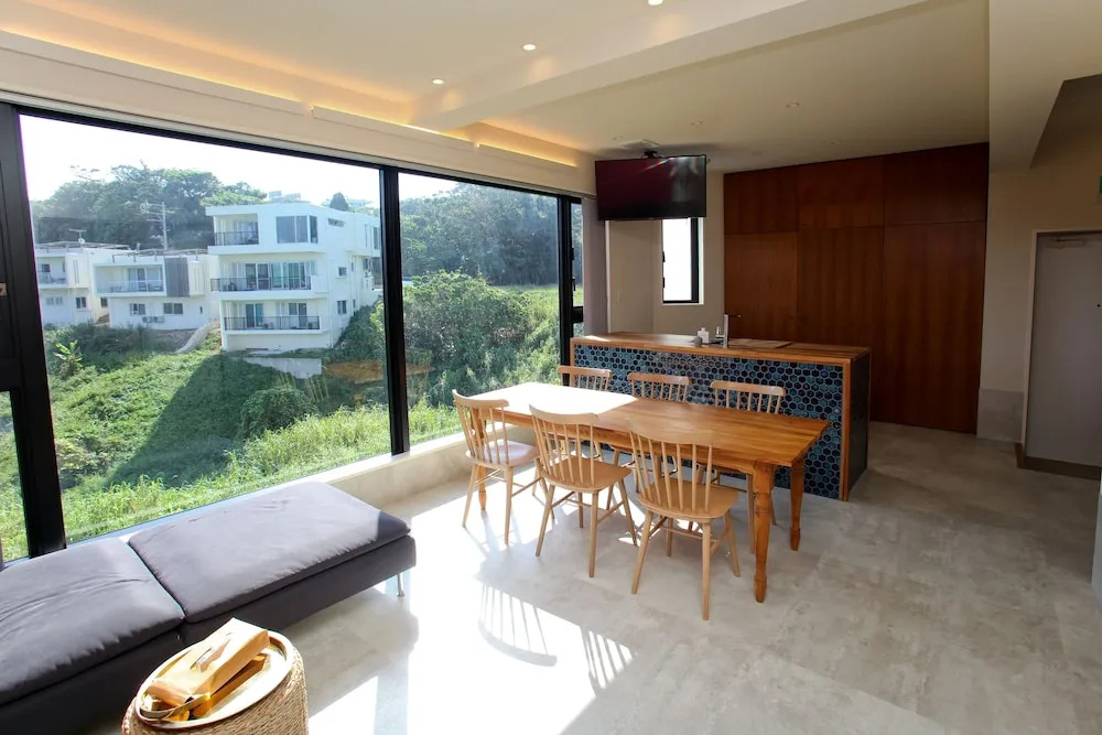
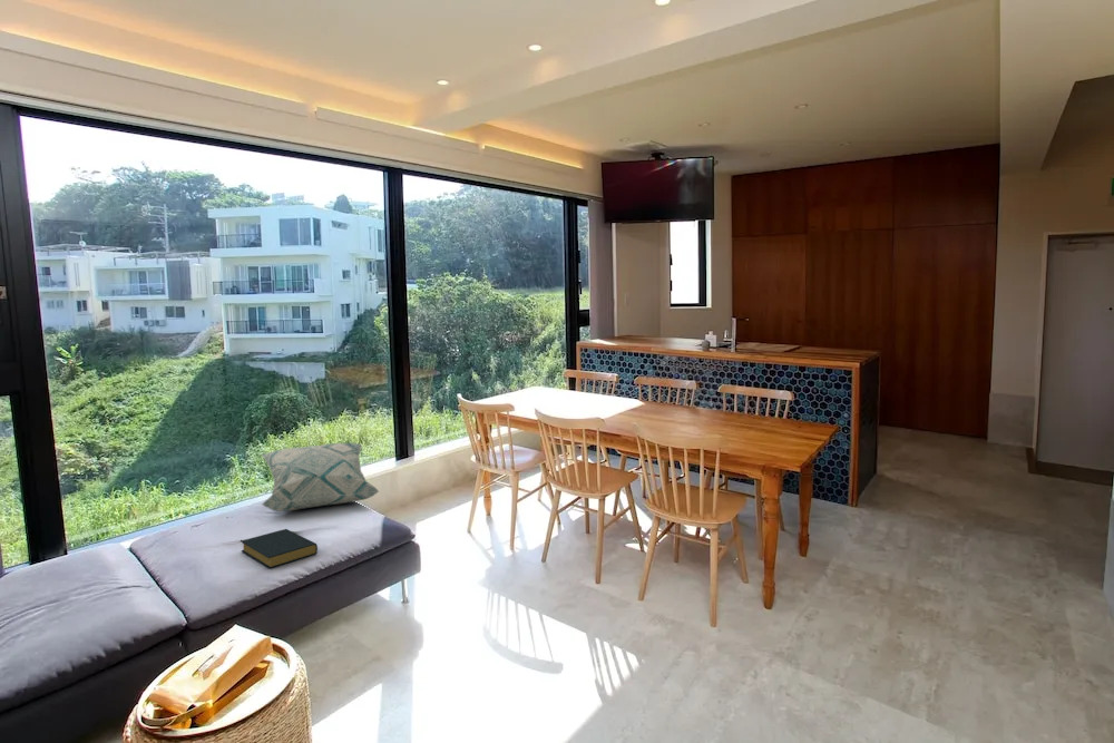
+ decorative pillow [261,442,380,512]
+ hardback book [240,528,319,569]
